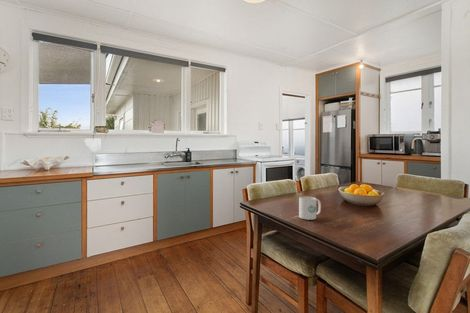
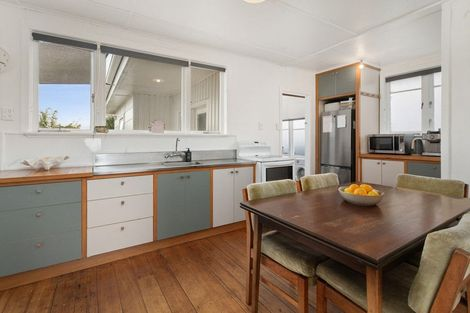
- mug [298,196,322,221]
